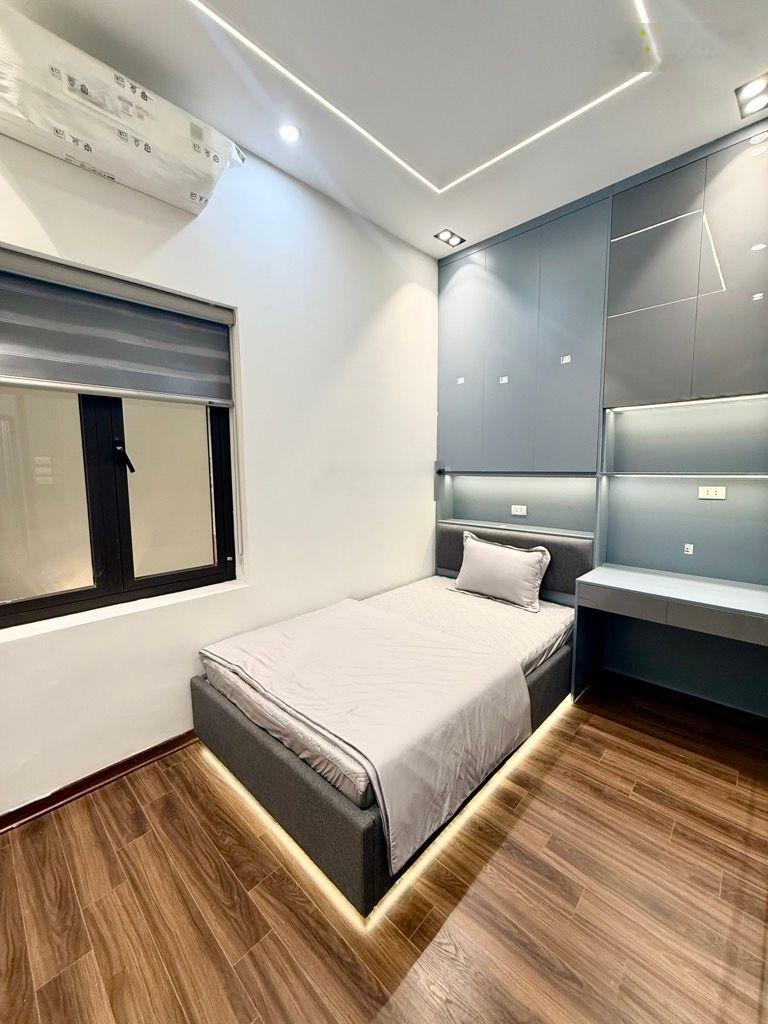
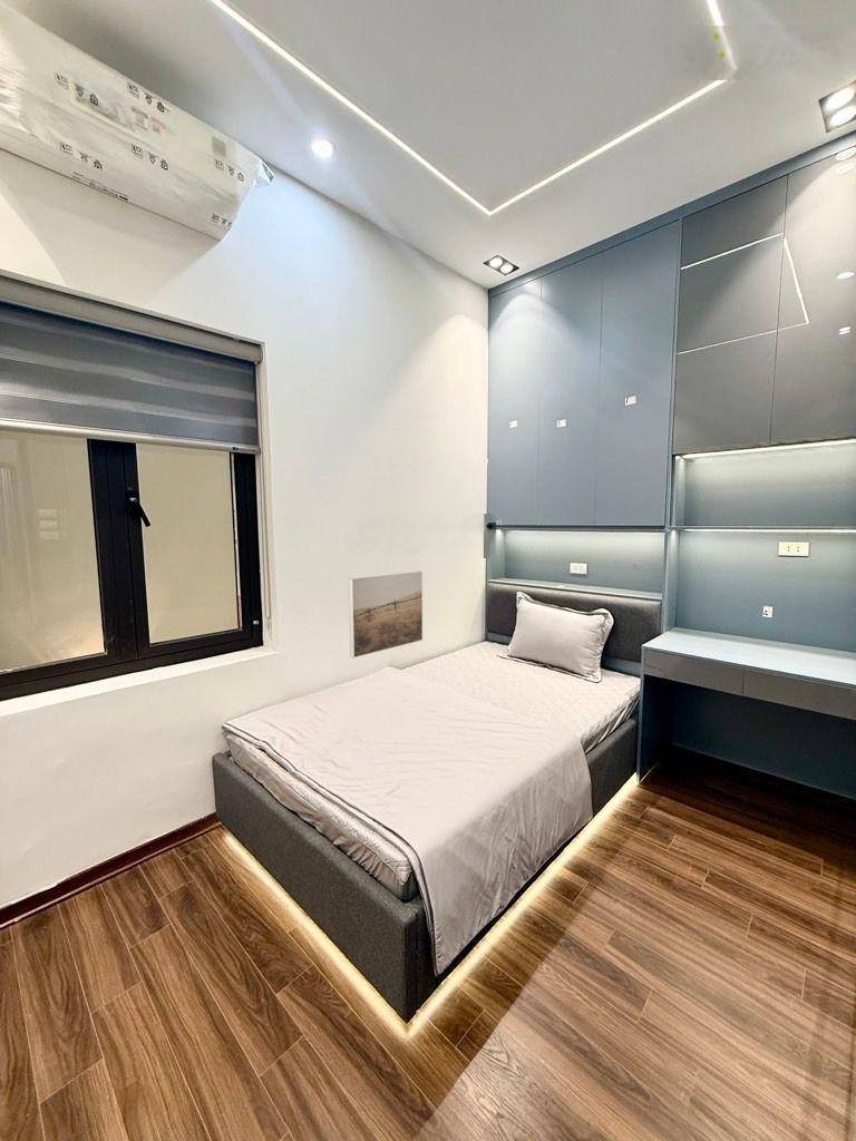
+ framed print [348,569,424,659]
